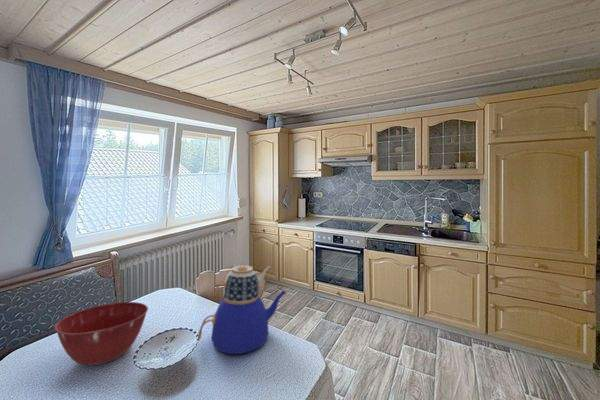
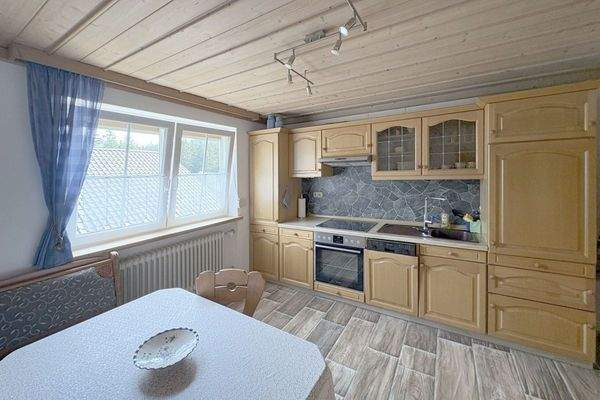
- mixing bowl [54,301,149,367]
- teapot [197,262,287,355]
